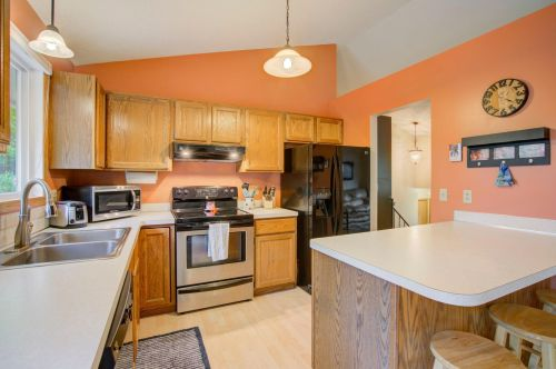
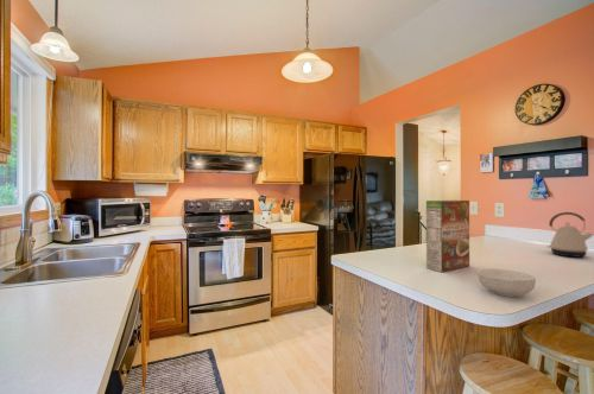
+ kettle [545,211,594,259]
+ cereal bowl [476,267,537,298]
+ cereal box [425,199,470,273]
